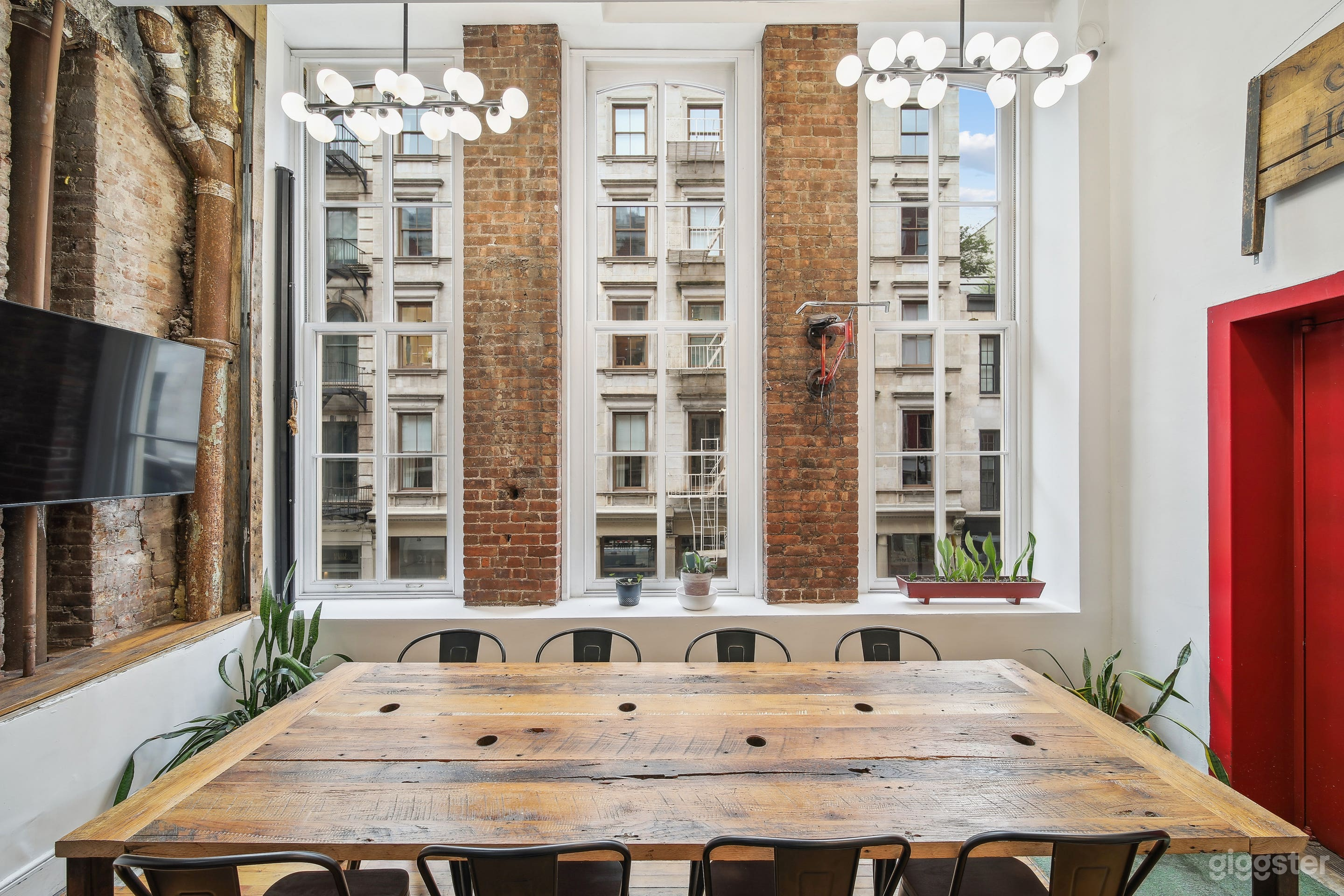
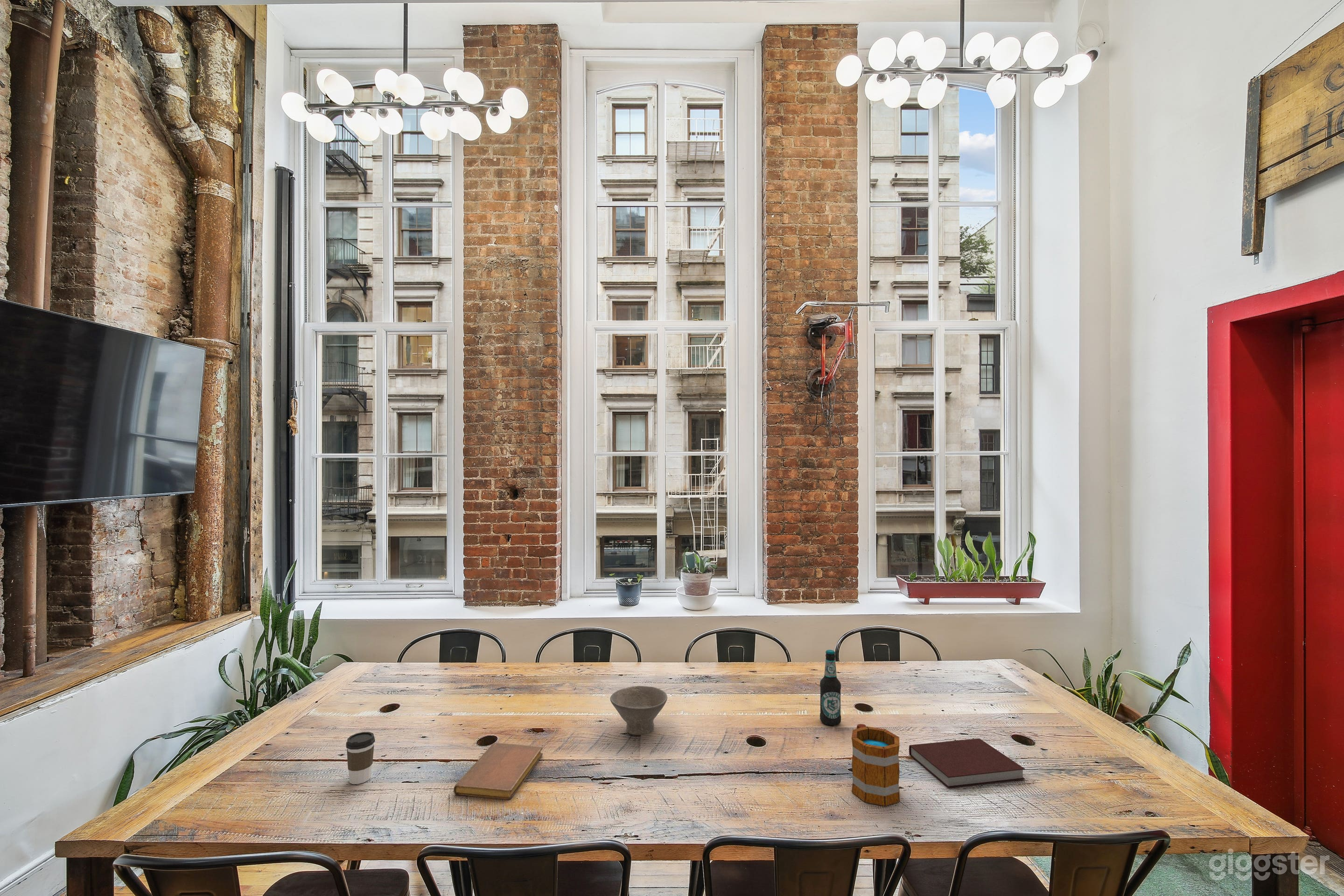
+ notebook [453,742,543,800]
+ notebook [909,738,1026,789]
+ bottle [819,649,841,726]
+ coffee cup [345,731,375,784]
+ bowl [609,686,668,736]
+ mug [851,723,900,806]
